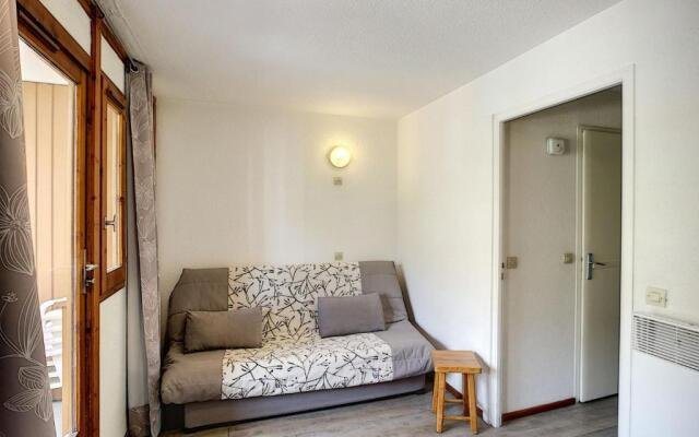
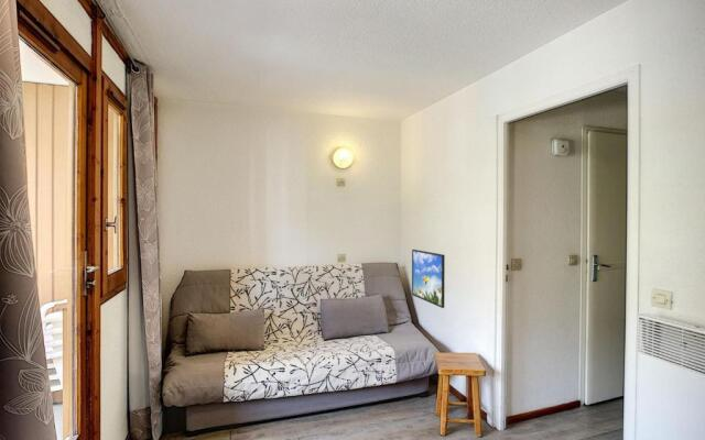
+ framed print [411,249,446,309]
